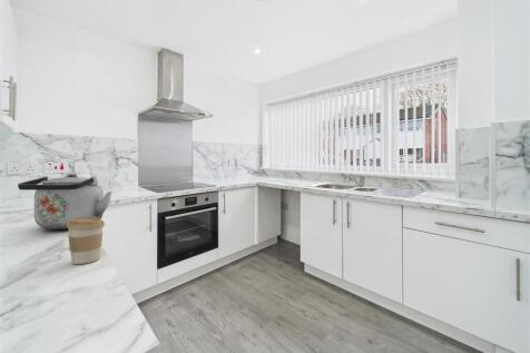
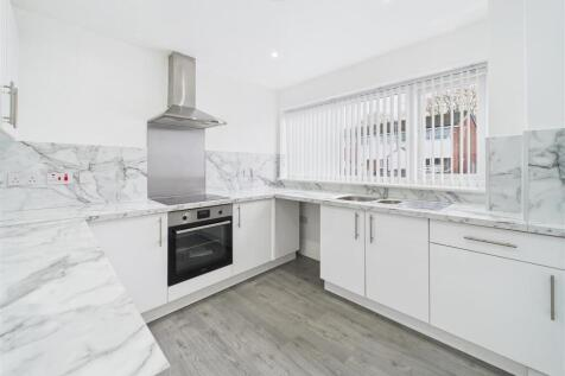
- coffee cup [67,217,106,265]
- kettle [17,173,114,231]
